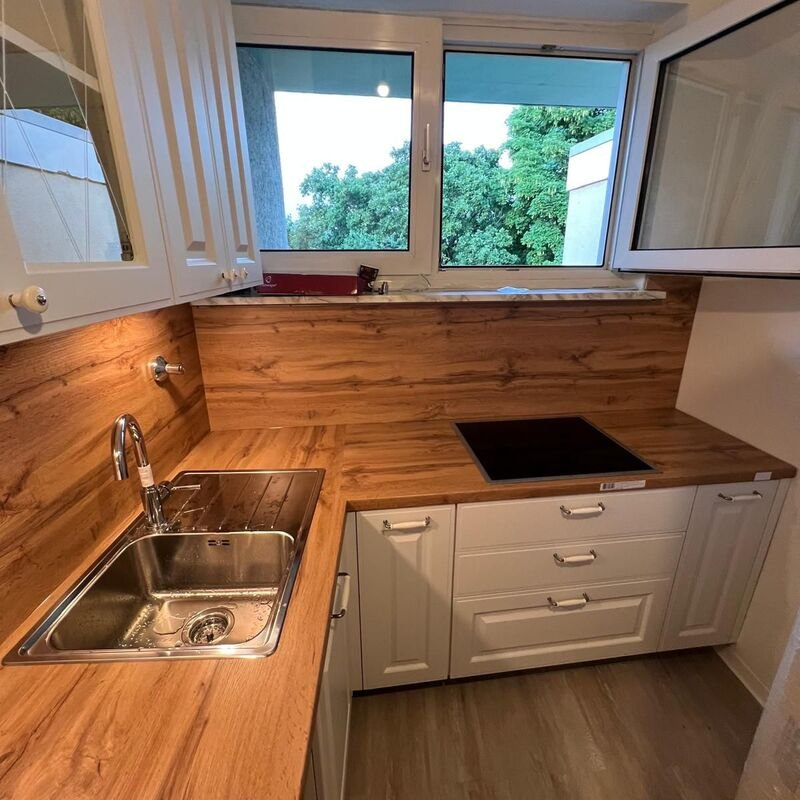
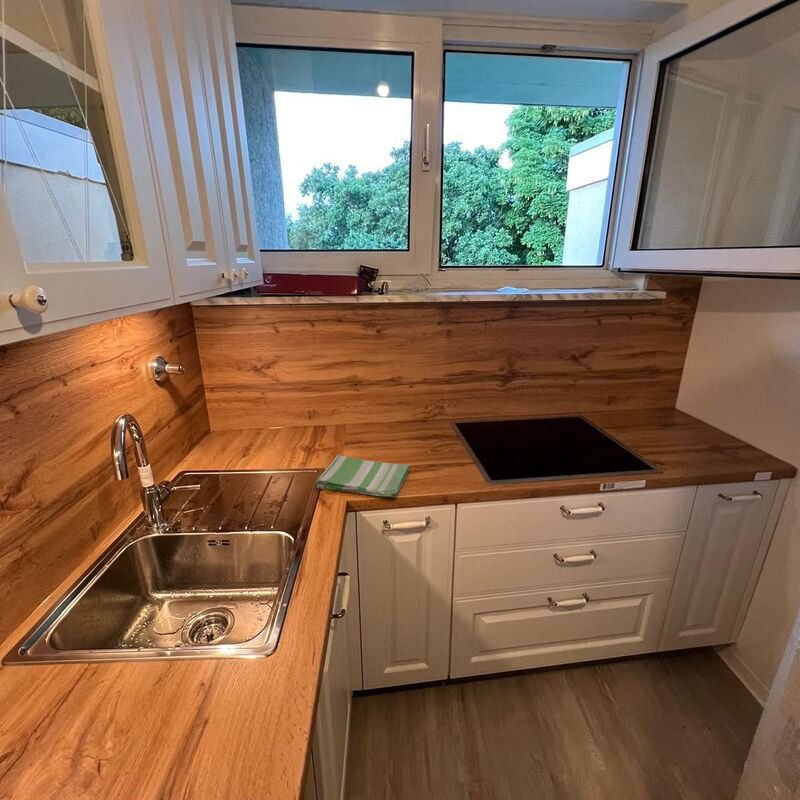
+ dish towel [315,454,411,499]
